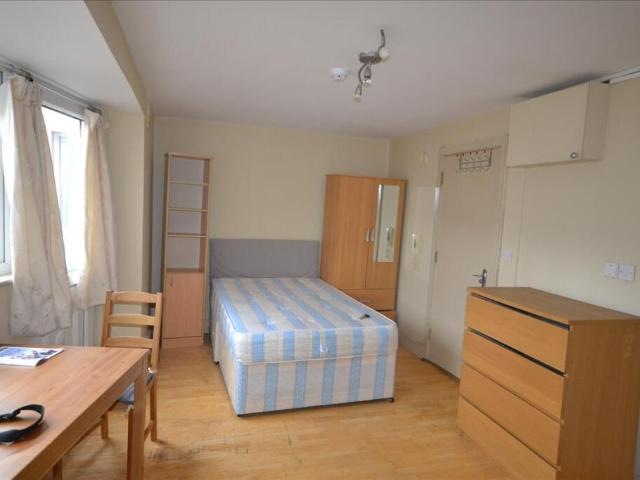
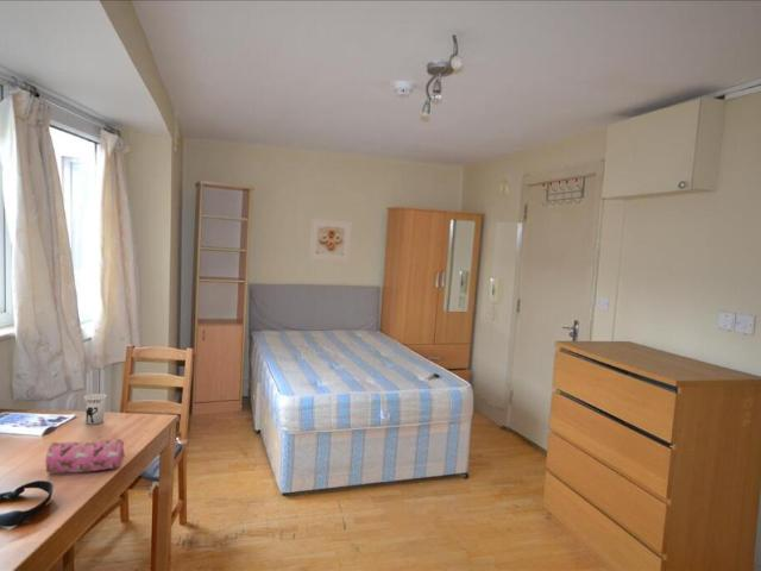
+ cup [83,393,108,426]
+ pencil case [44,438,126,475]
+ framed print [308,217,353,264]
